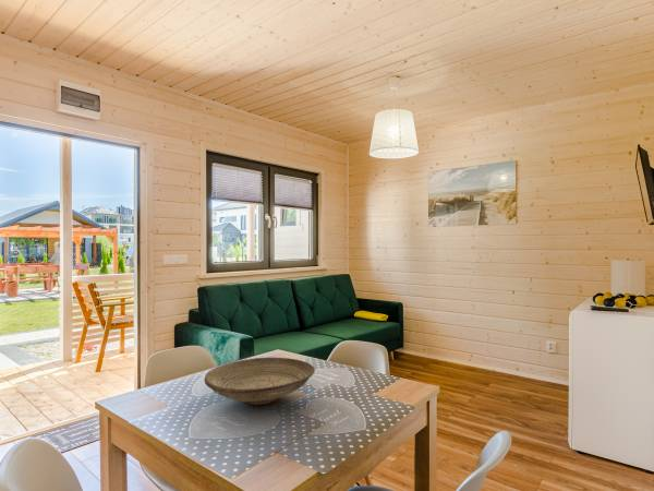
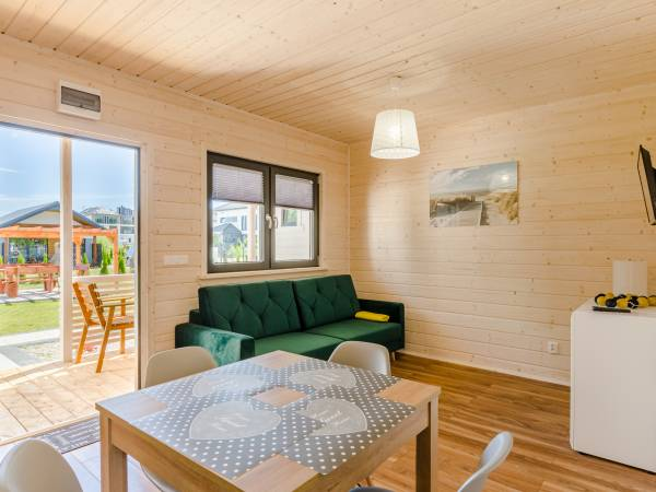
- decorative bowl [204,357,316,406]
